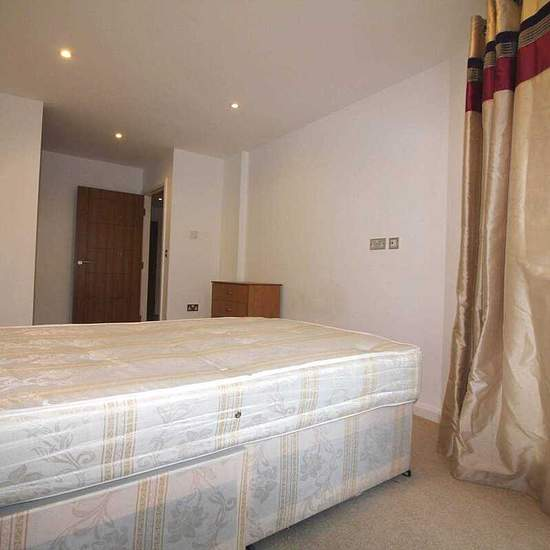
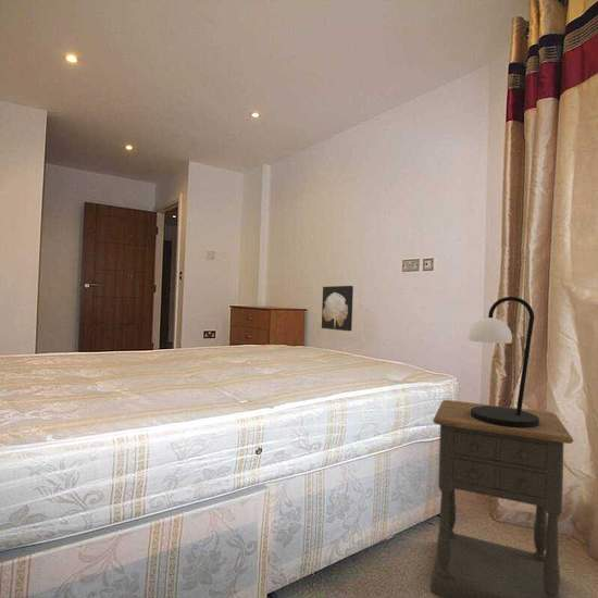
+ wall art [321,285,354,332]
+ nightstand [429,399,574,598]
+ table lamp [468,296,539,428]
